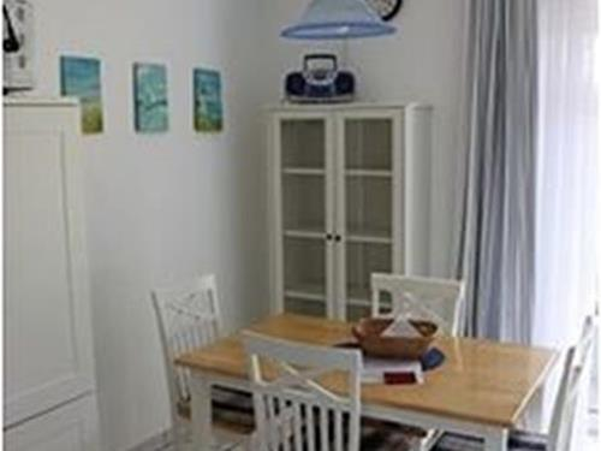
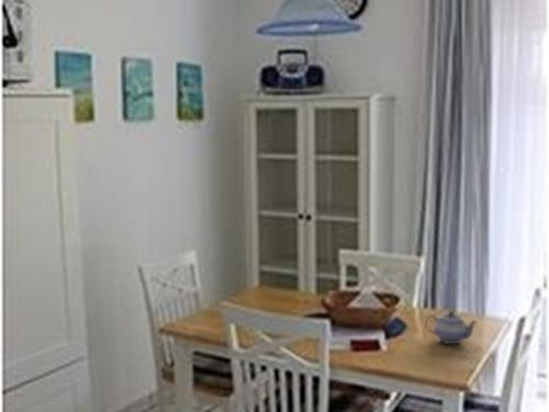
+ teapot [424,310,479,345]
